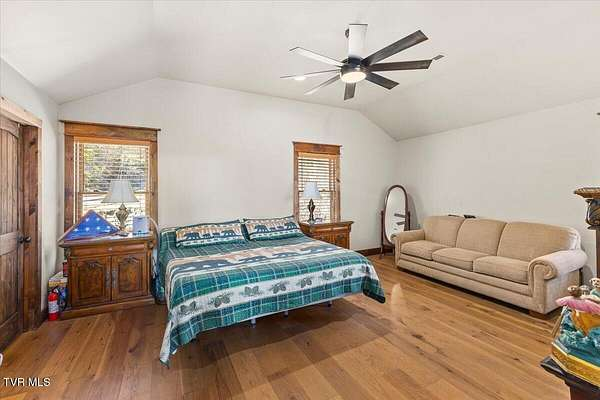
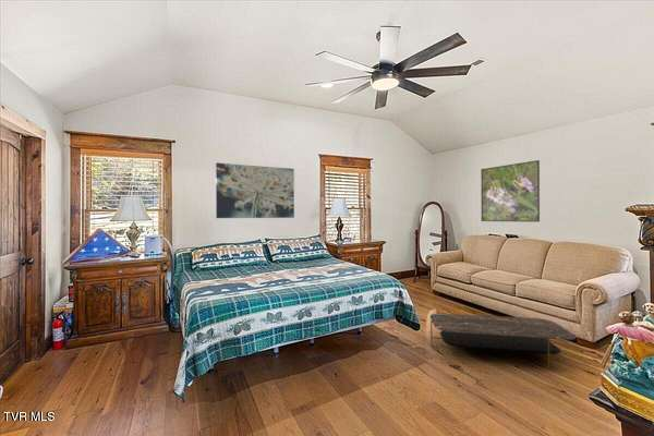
+ coffee table [428,312,578,370]
+ wall art [215,161,295,219]
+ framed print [480,159,541,223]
